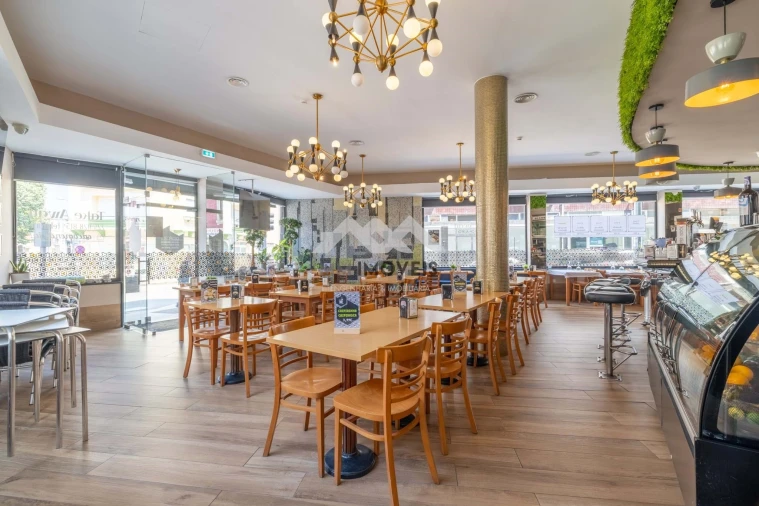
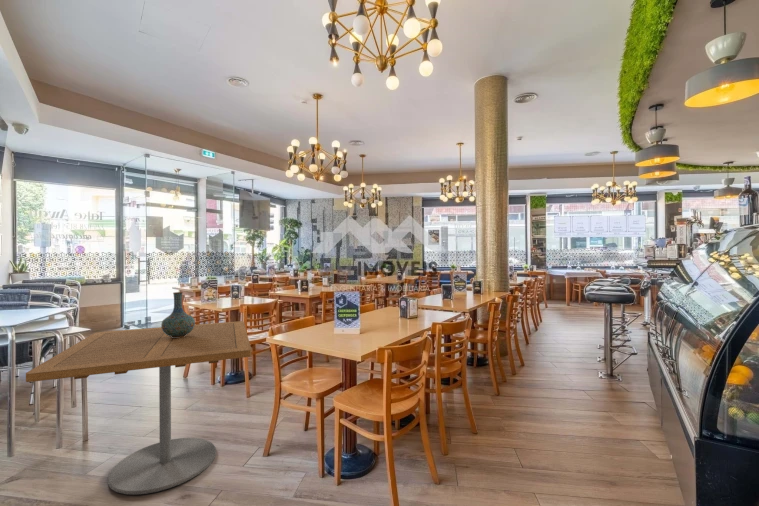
+ vase [160,291,196,338]
+ dining table [25,320,252,496]
